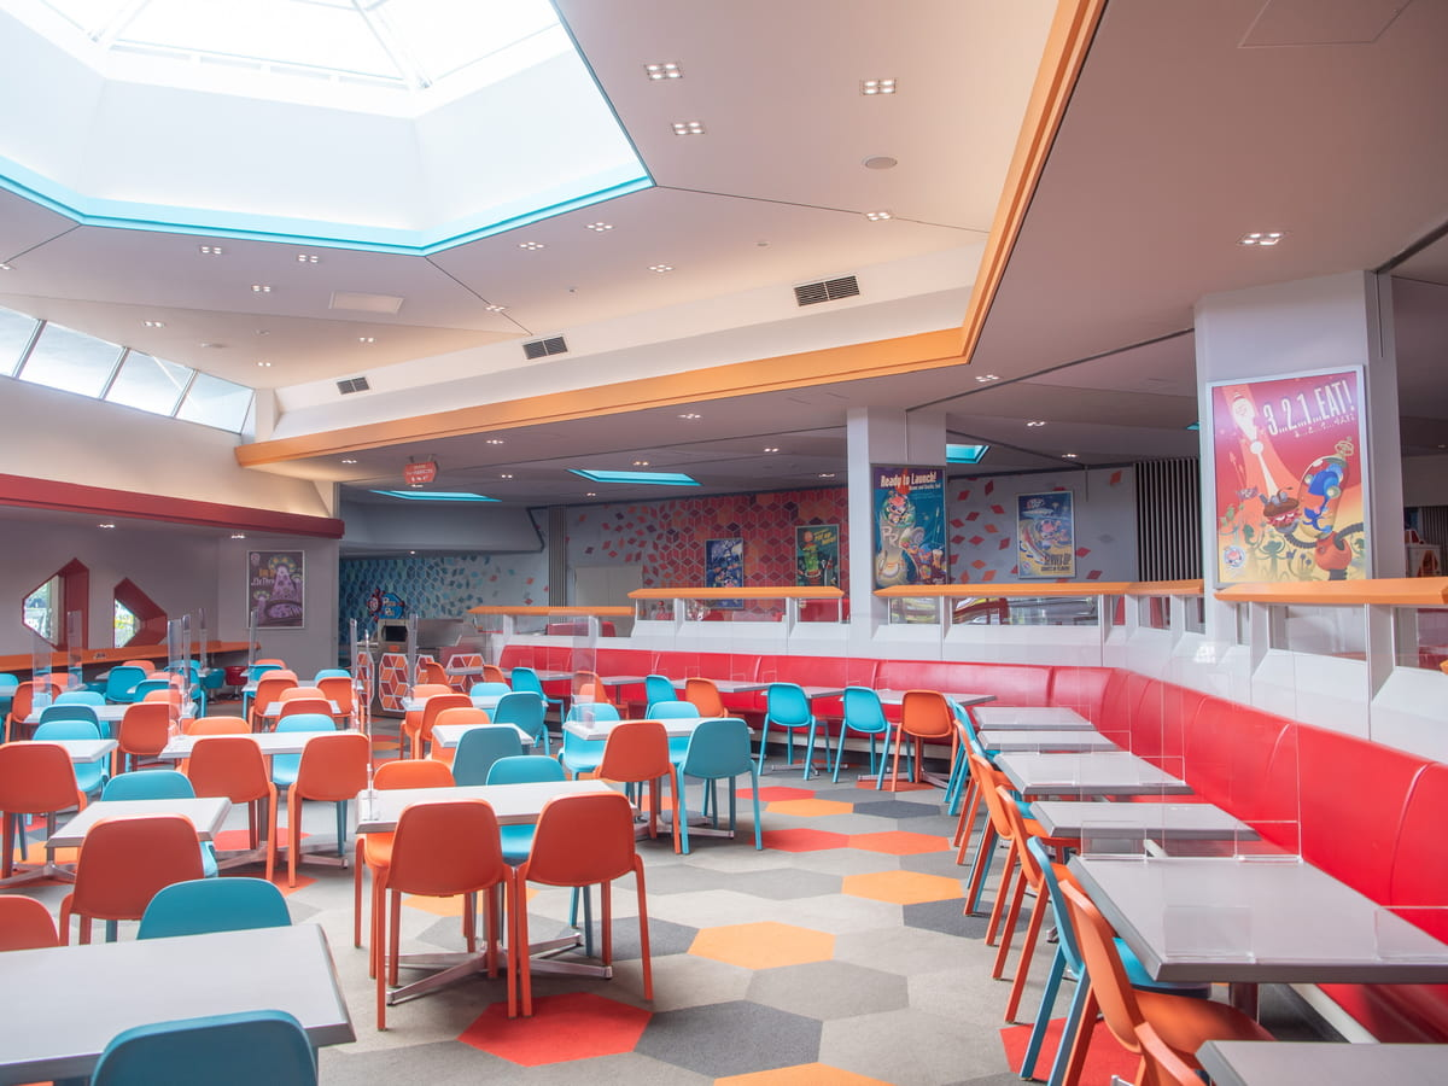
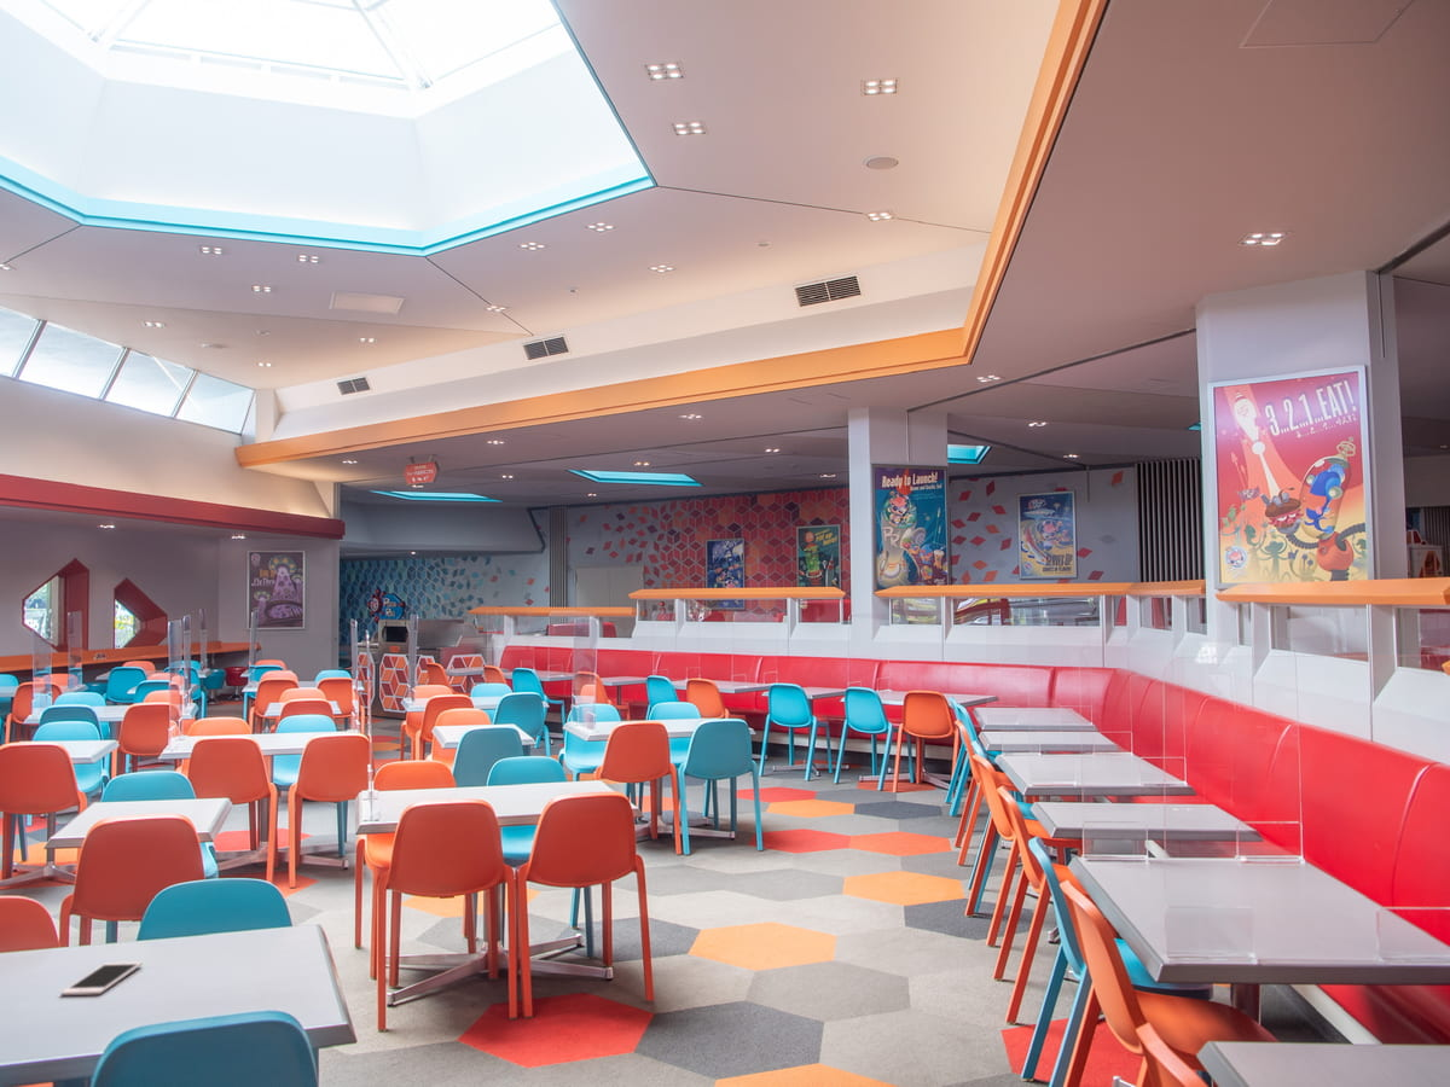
+ cell phone [60,960,144,996]
